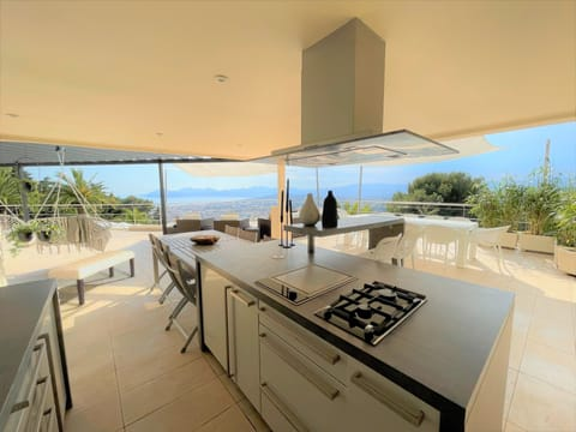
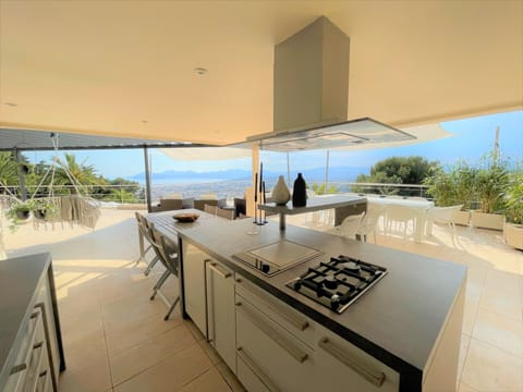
- bench [46,250,136,306]
